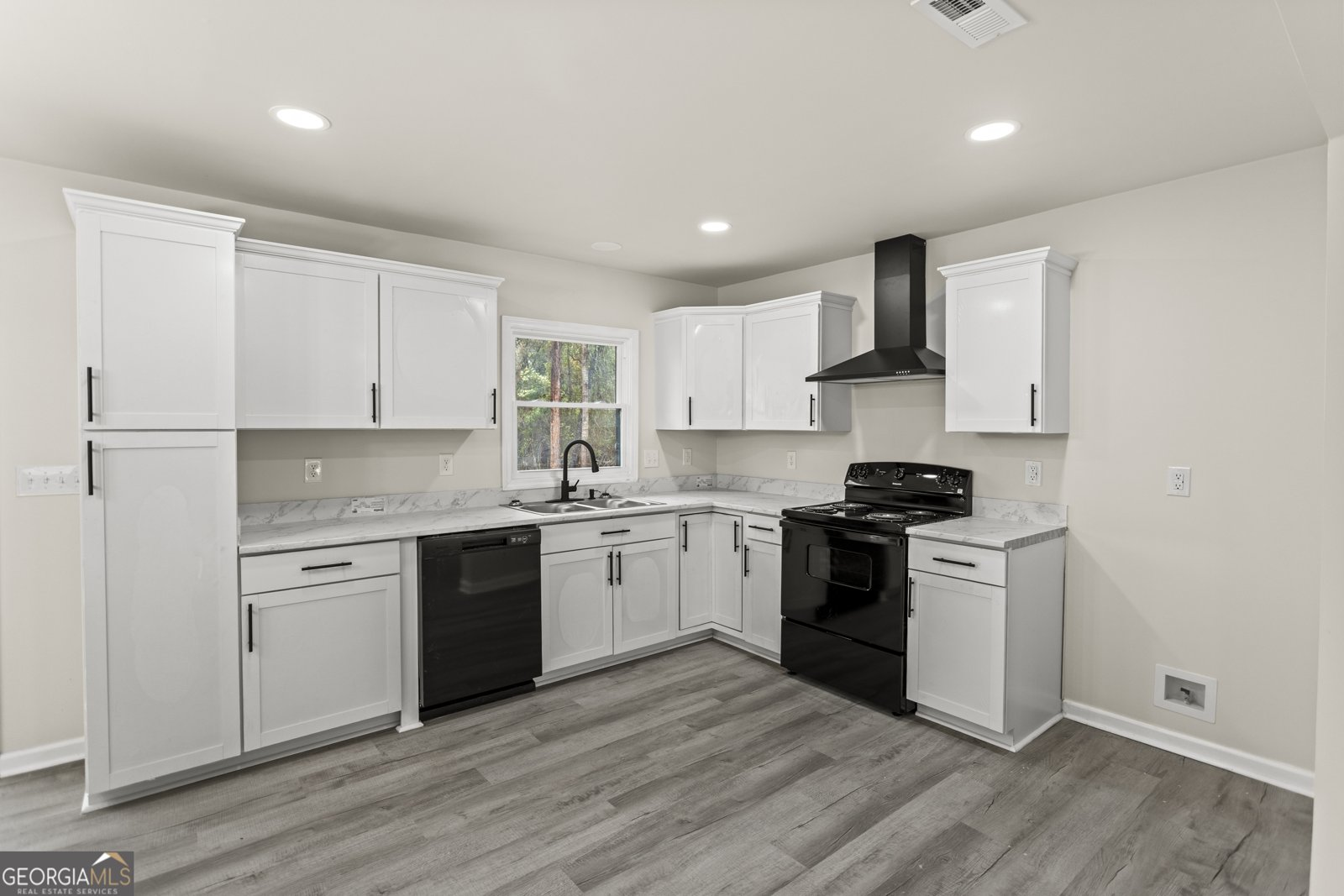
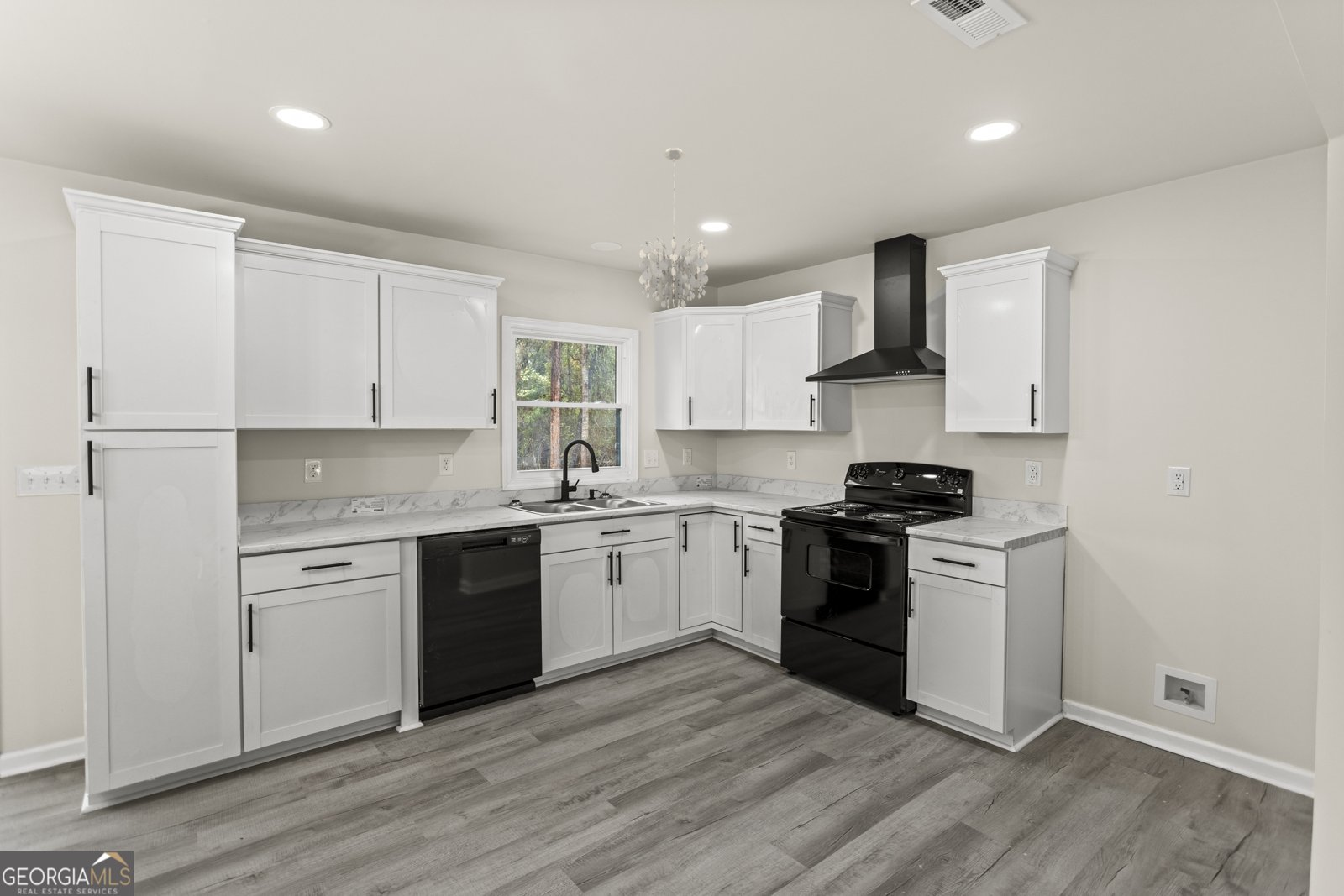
+ chandelier [638,147,709,310]
